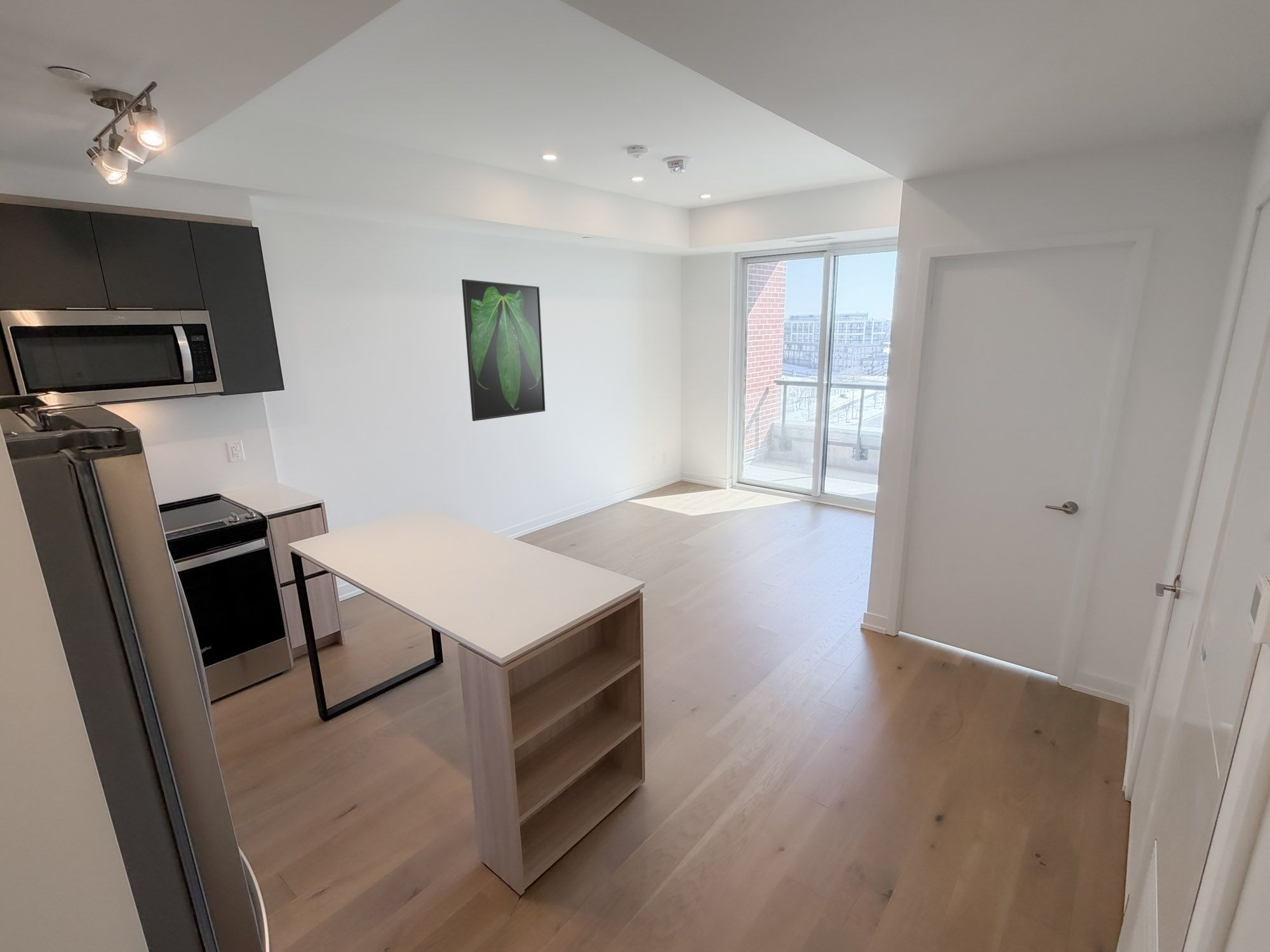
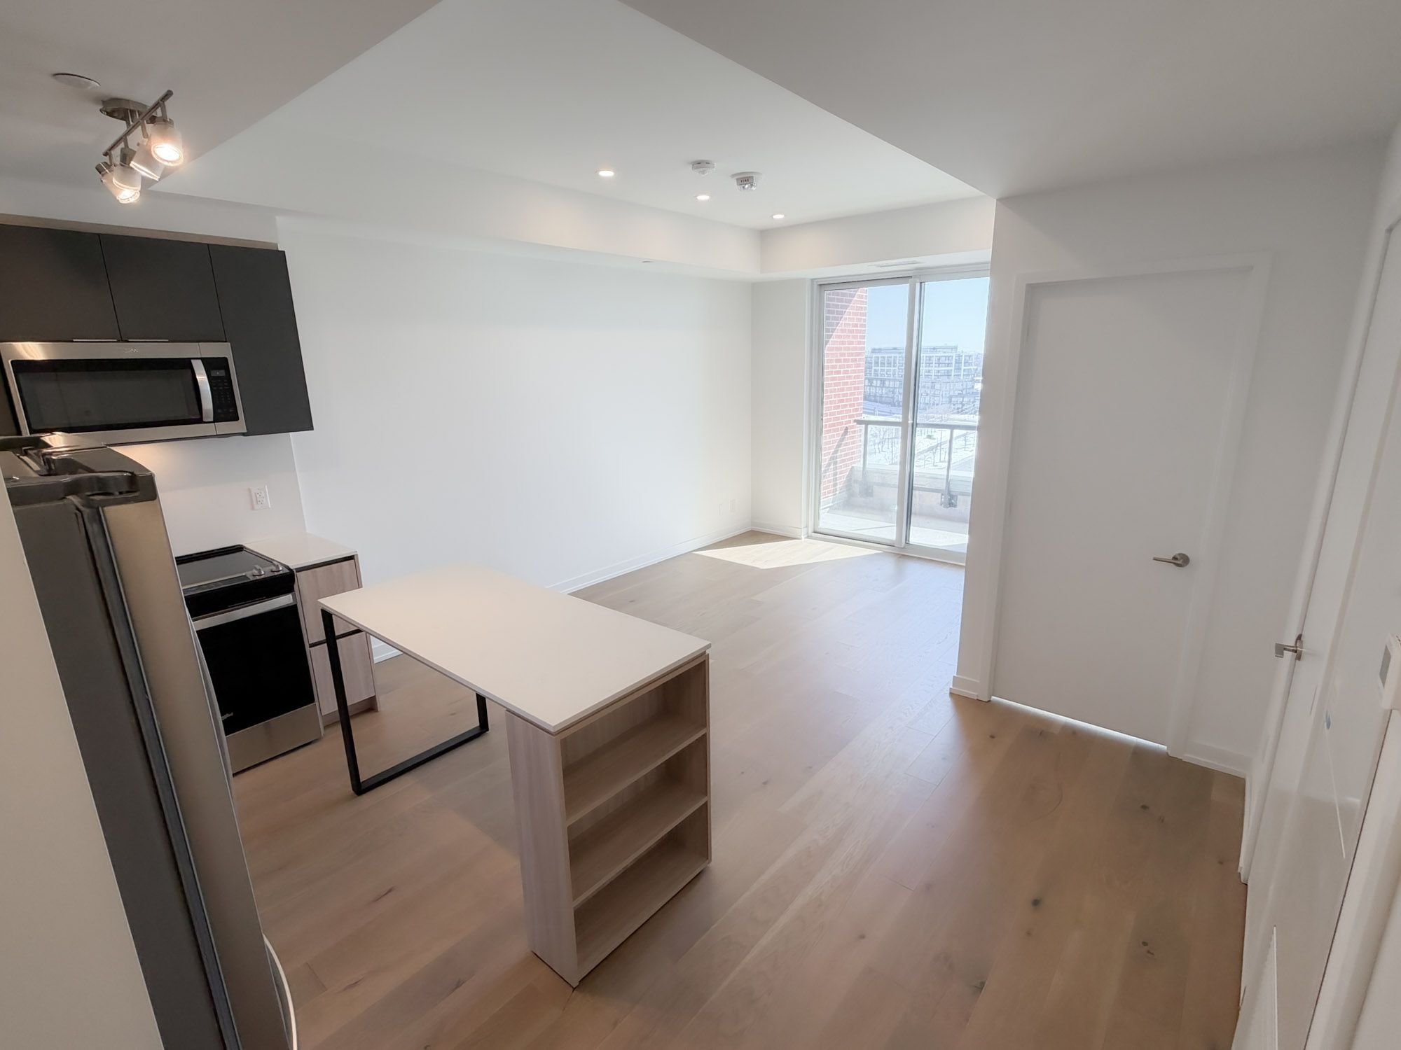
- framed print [461,279,546,421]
